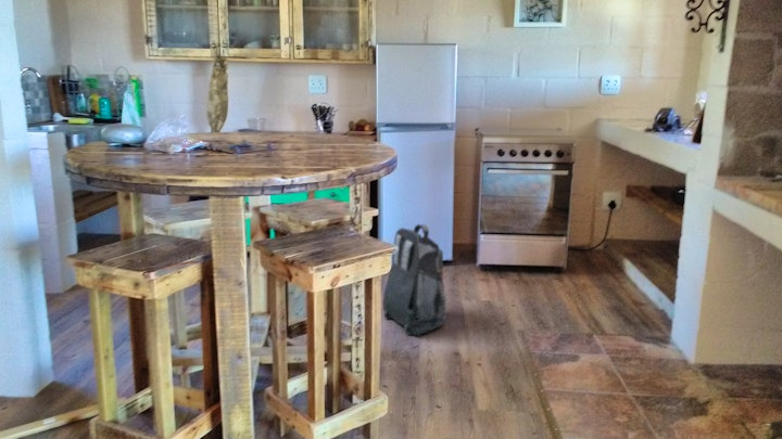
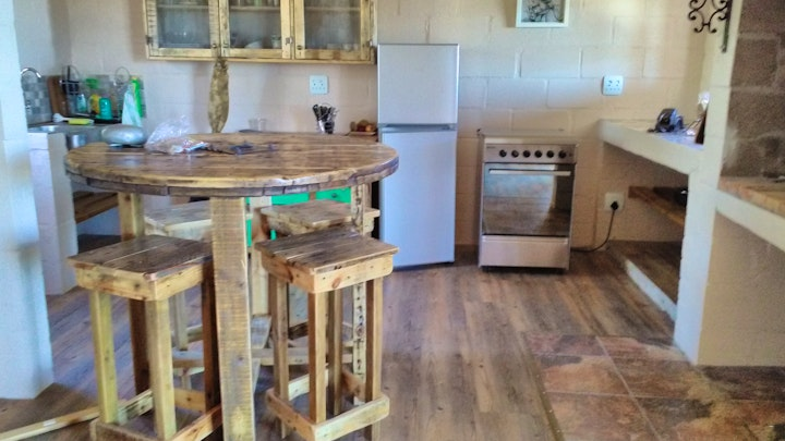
- backpack [381,223,447,337]
